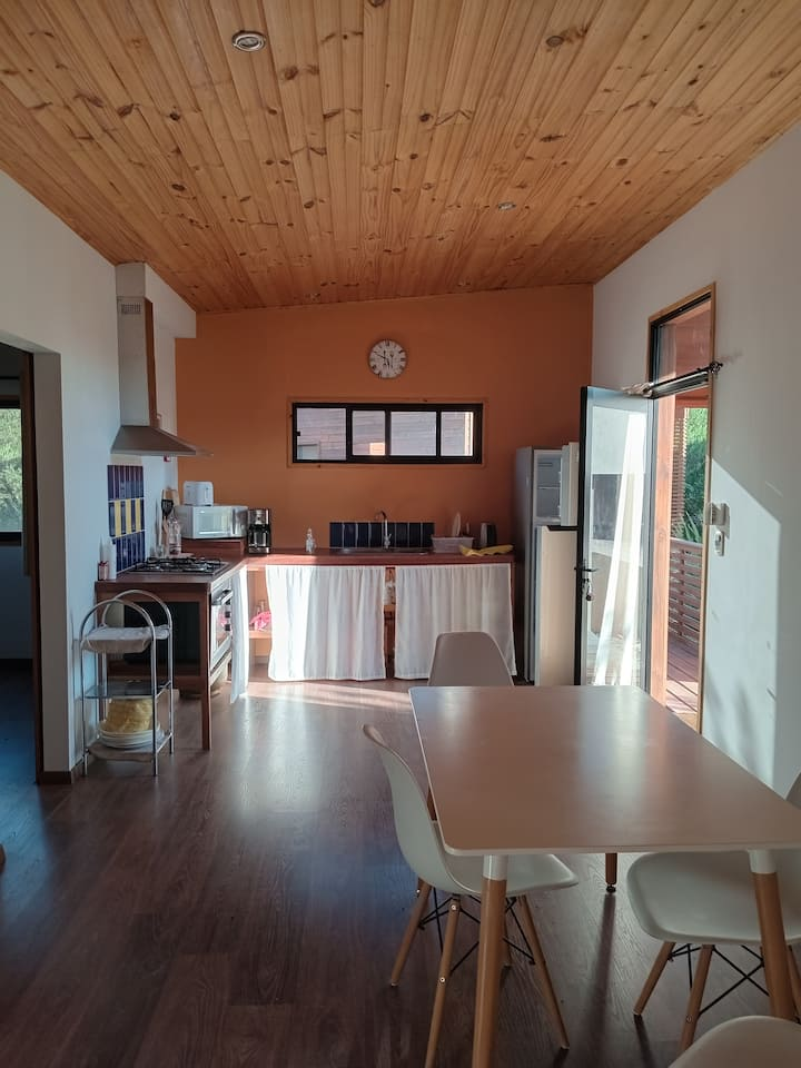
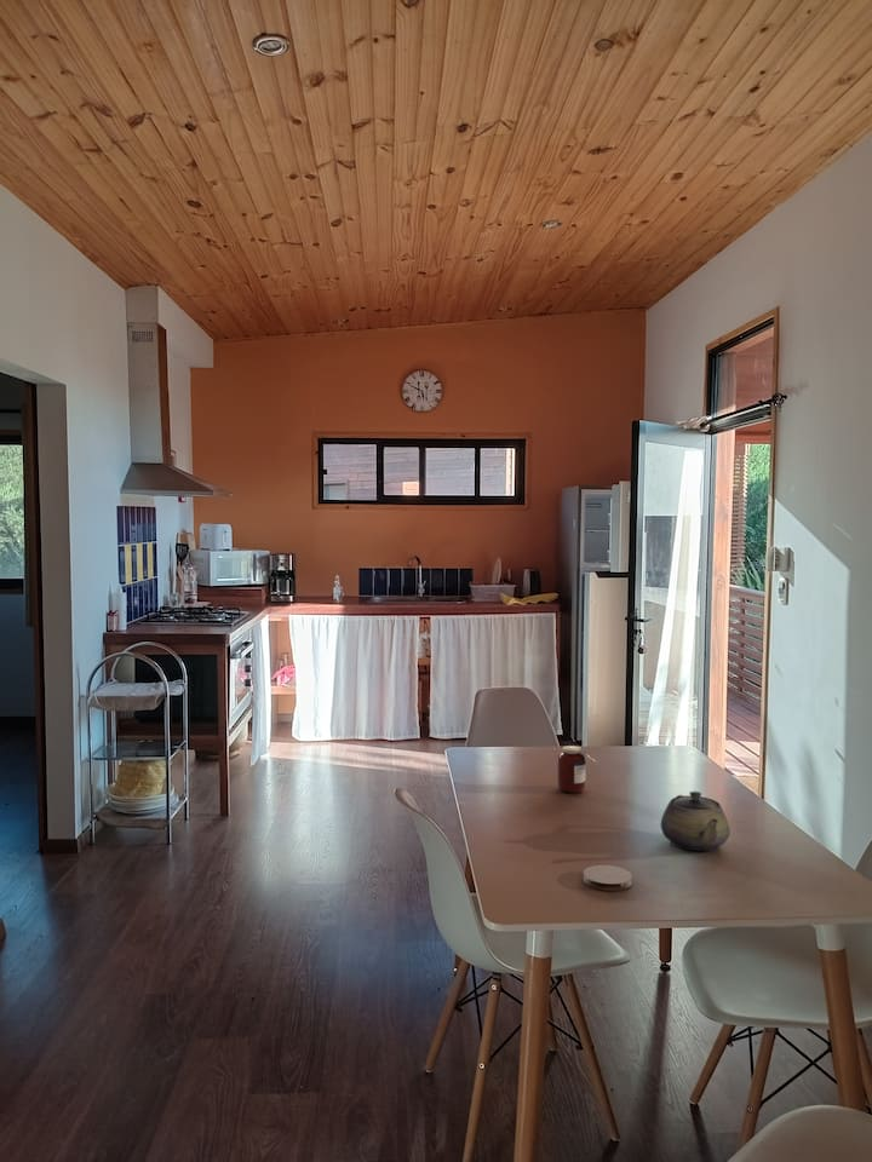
+ jar [556,744,598,794]
+ coaster [581,864,633,892]
+ teapot [659,790,732,852]
